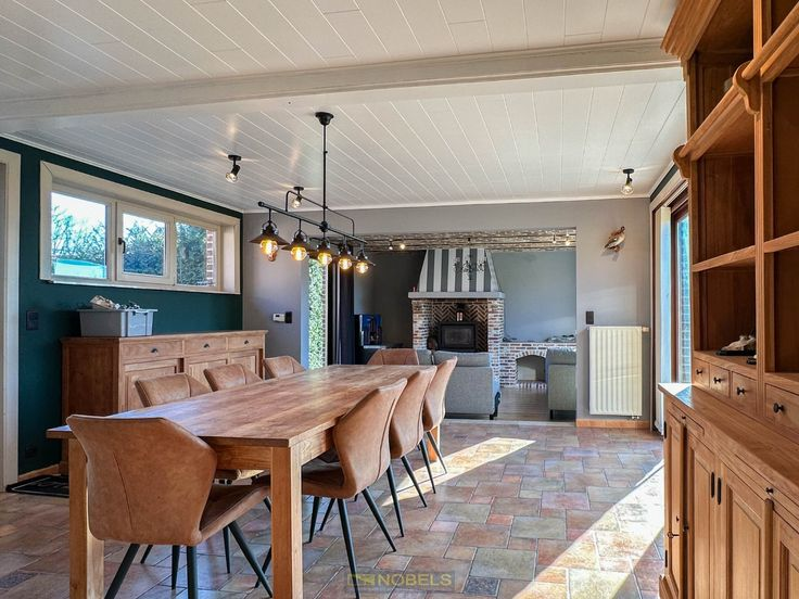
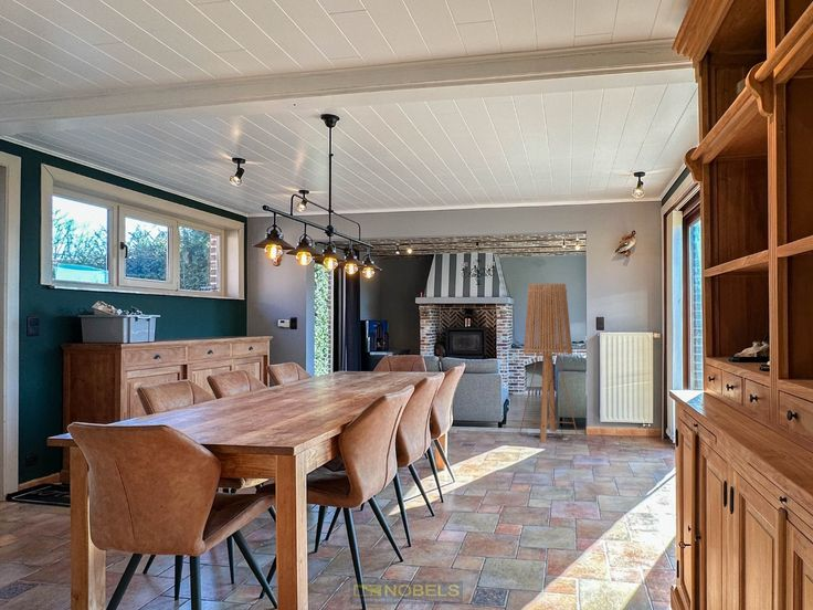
+ floor lamp [518,283,580,443]
